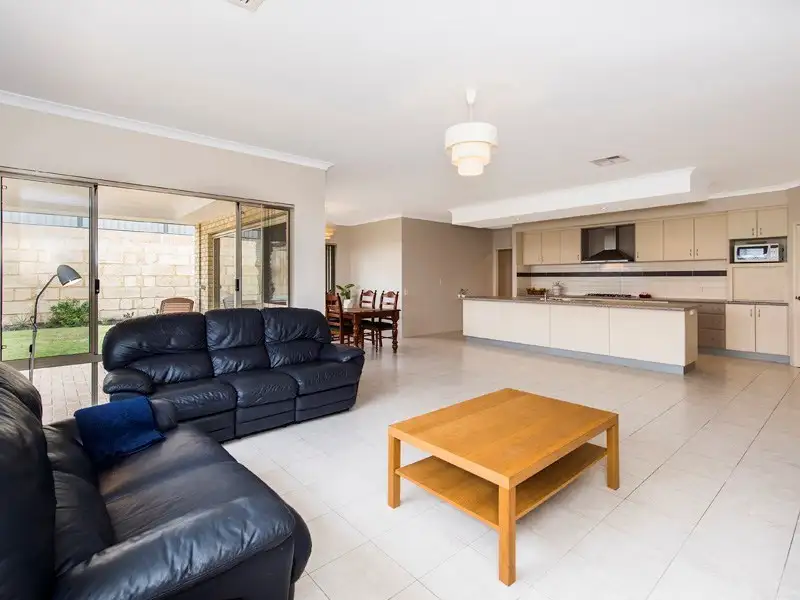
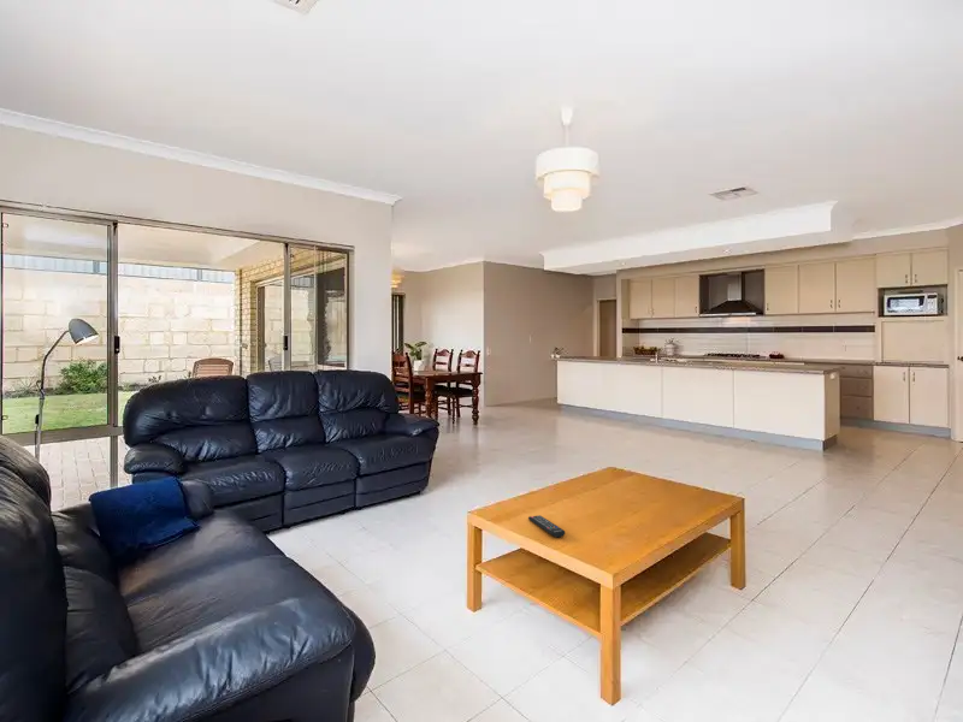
+ remote control [527,514,566,538]
